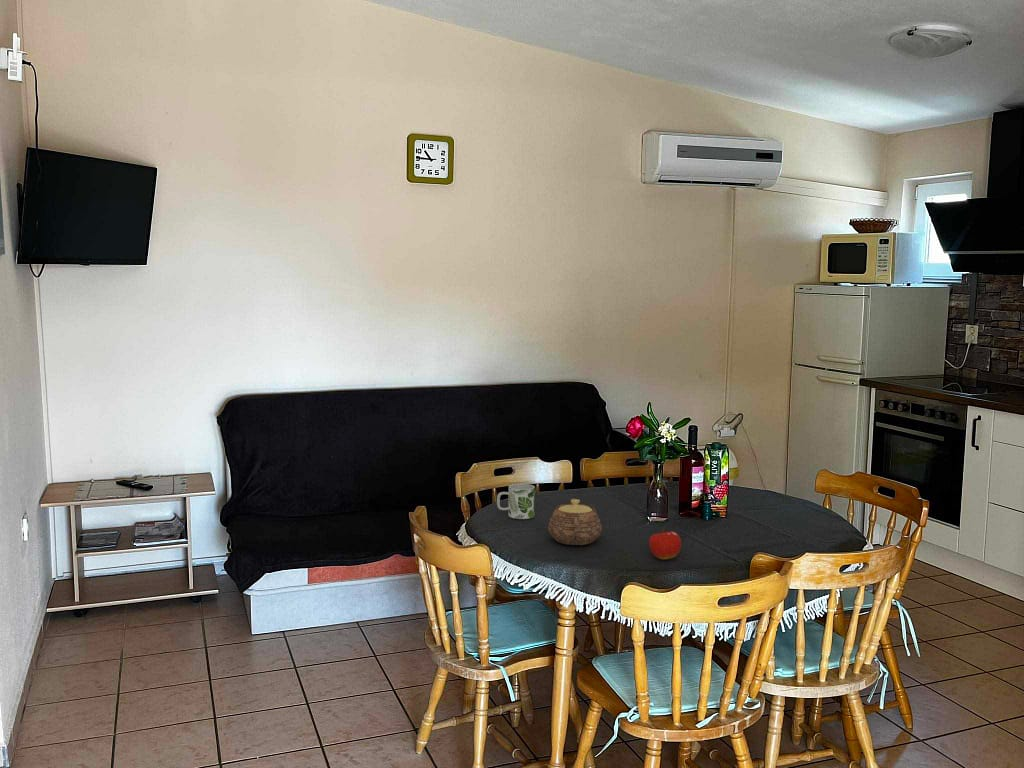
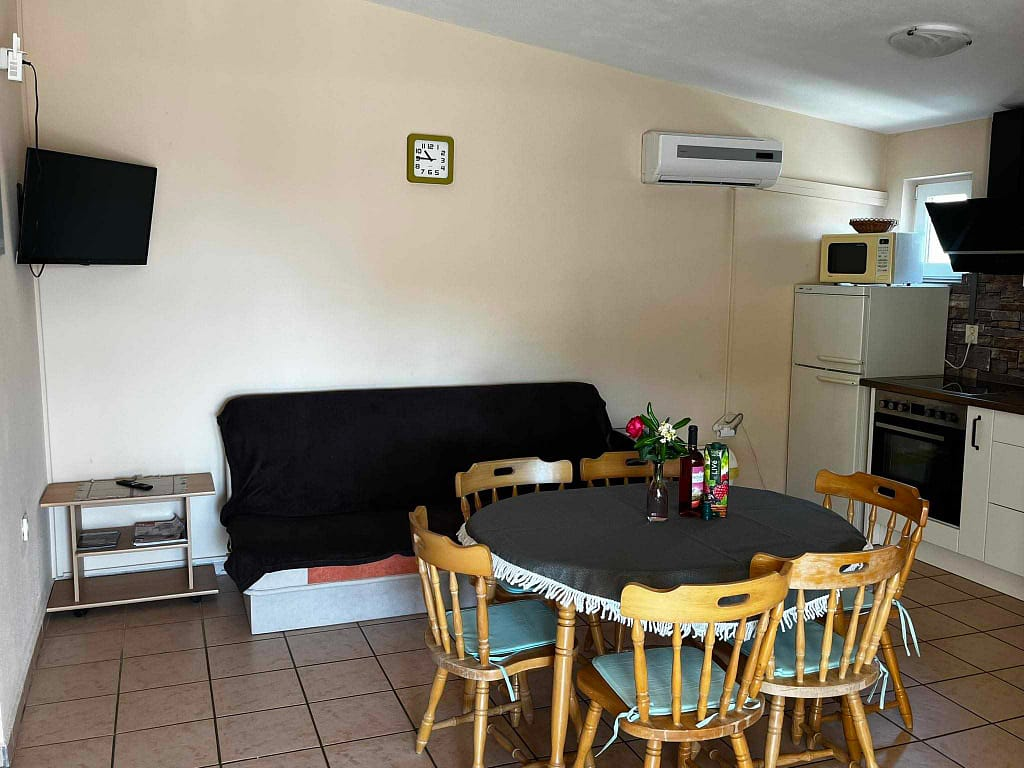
- teapot [547,497,602,546]
- mug [496,483,536,520]
- fruit [648,527,682,560]
